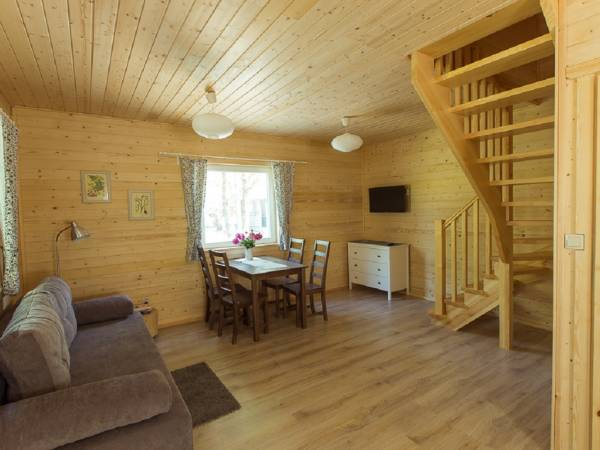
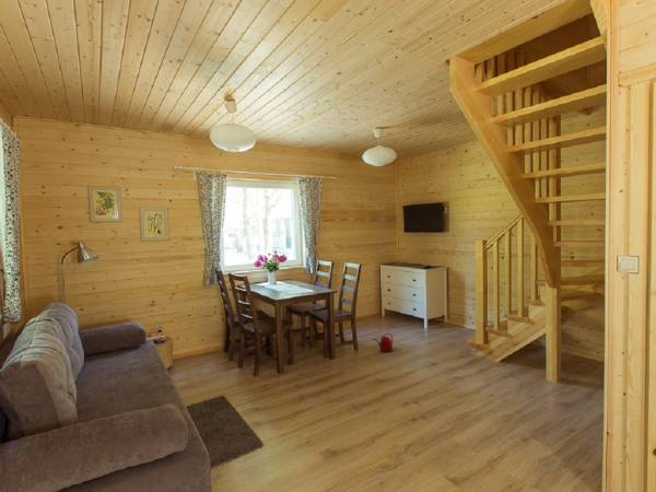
+ watering can [372,332,394,353]
